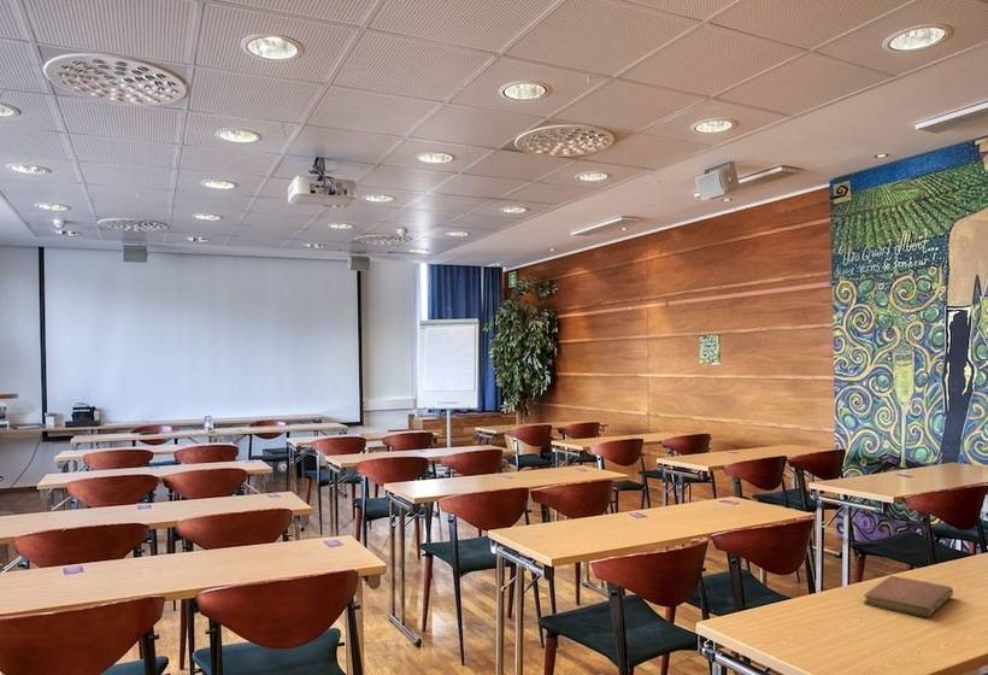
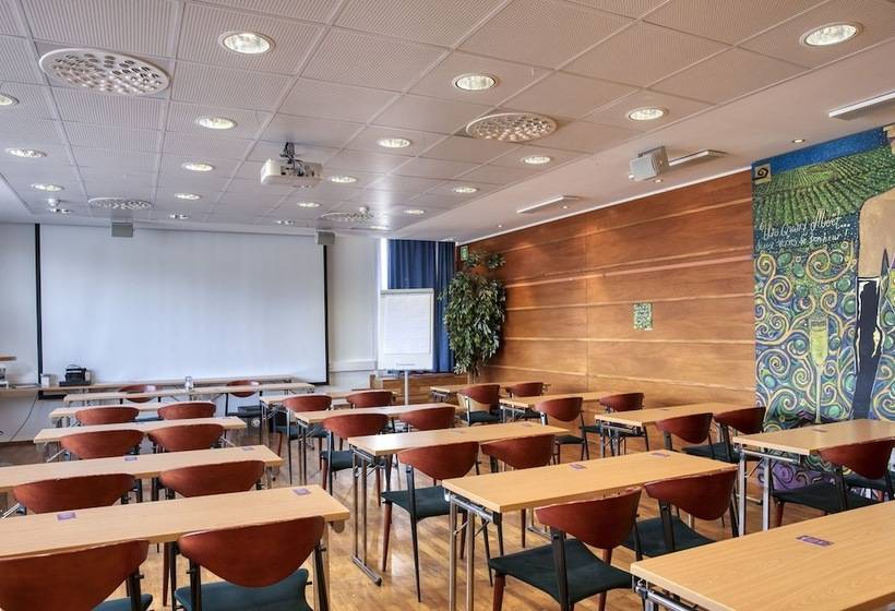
- notebook [863,575,954,618]
